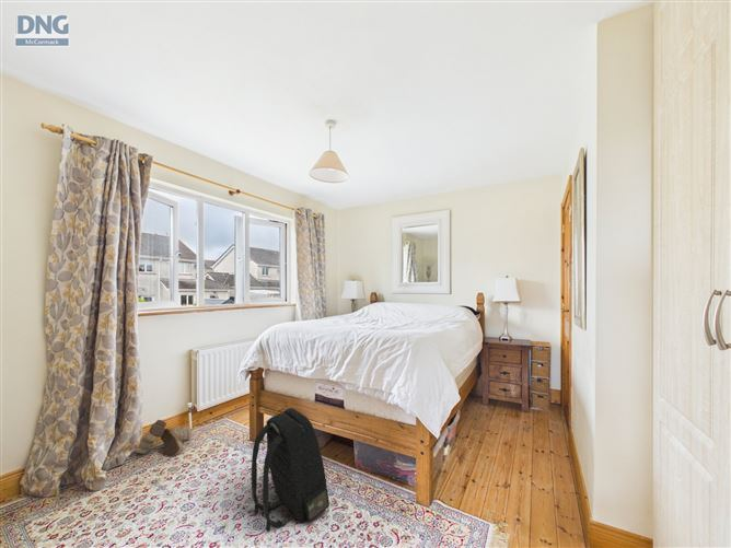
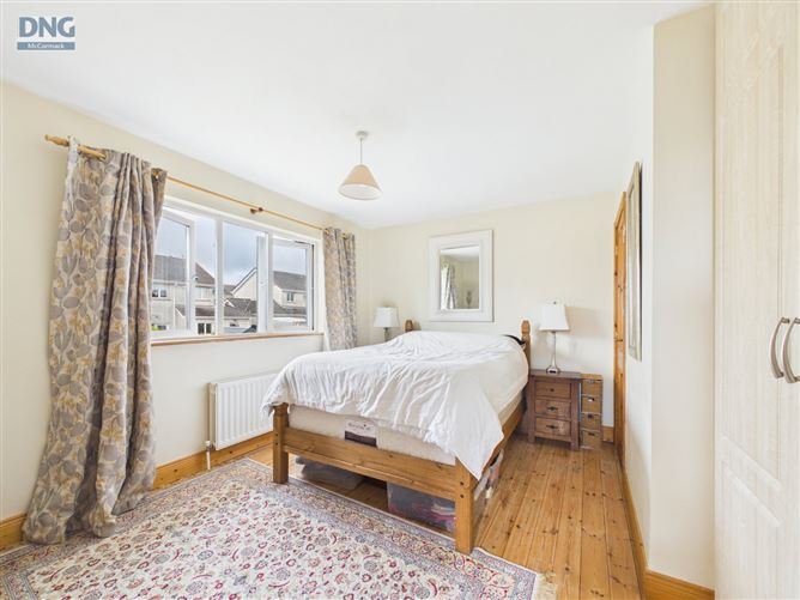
- backpack [251,407,330,533]
- boots [134,419,193,457]
